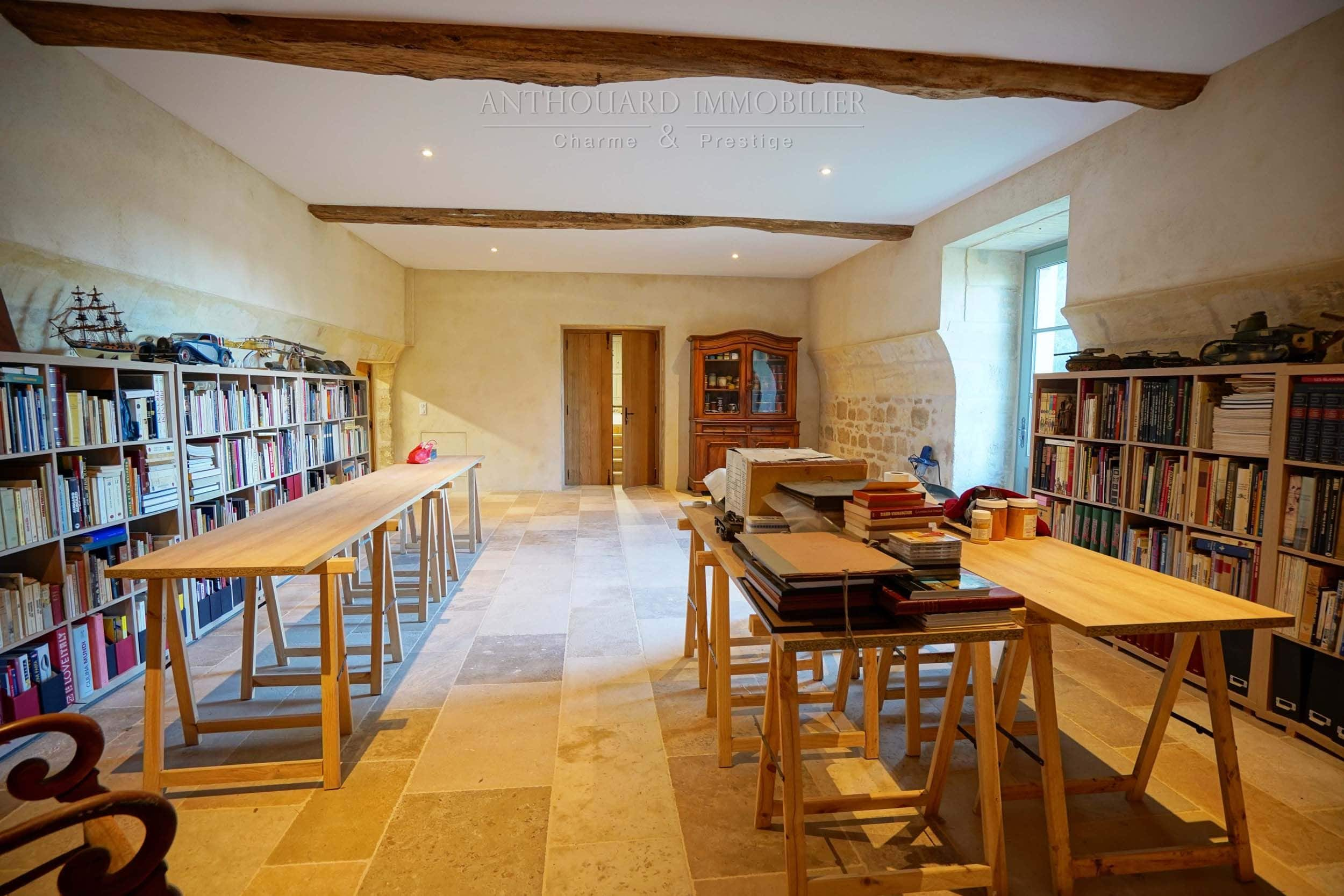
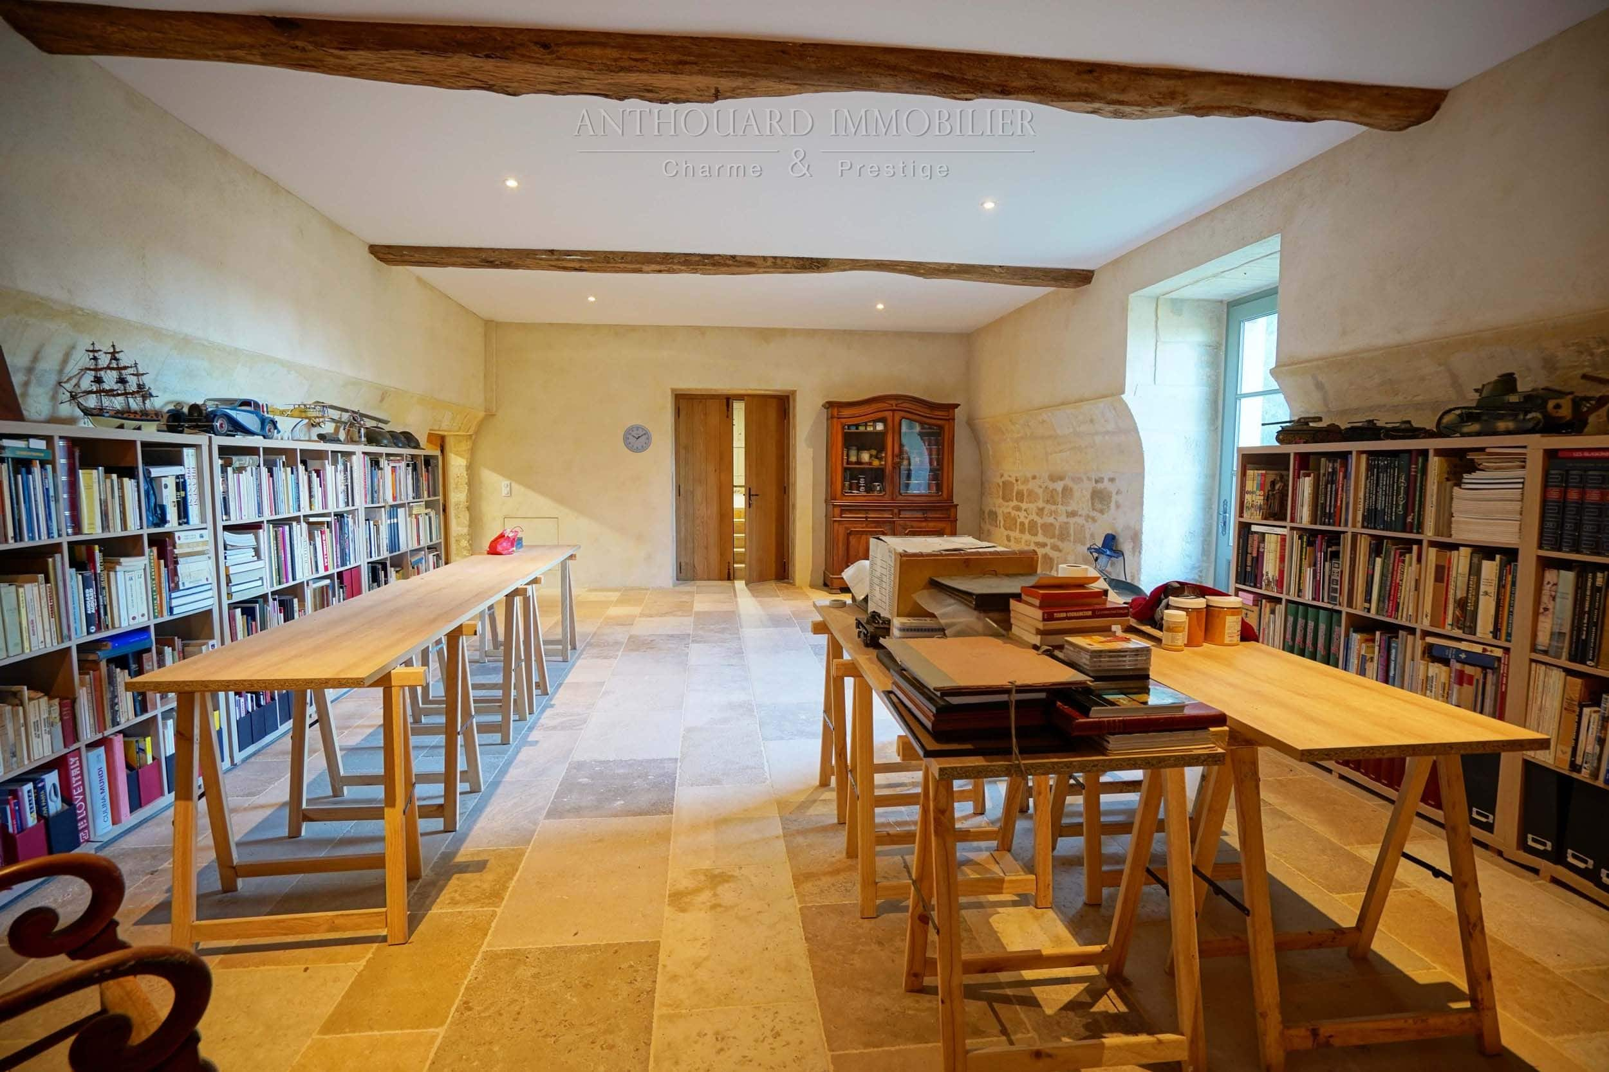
+ wall clock [623,424,652,453]
